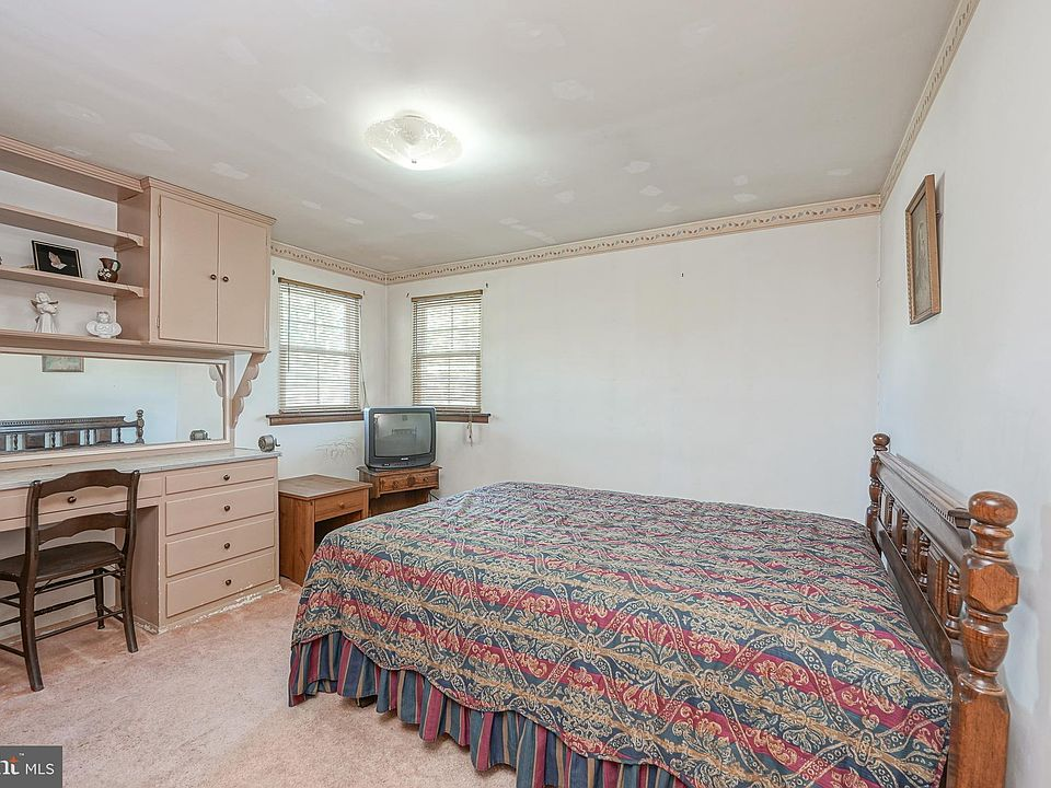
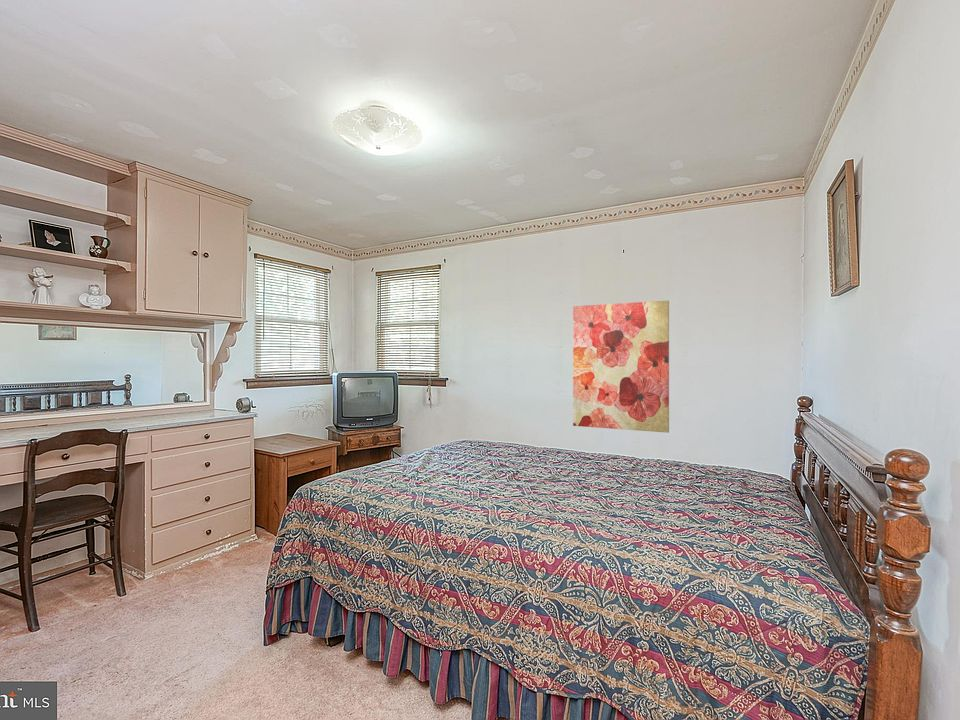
+ wall art [572,300,670,434]
